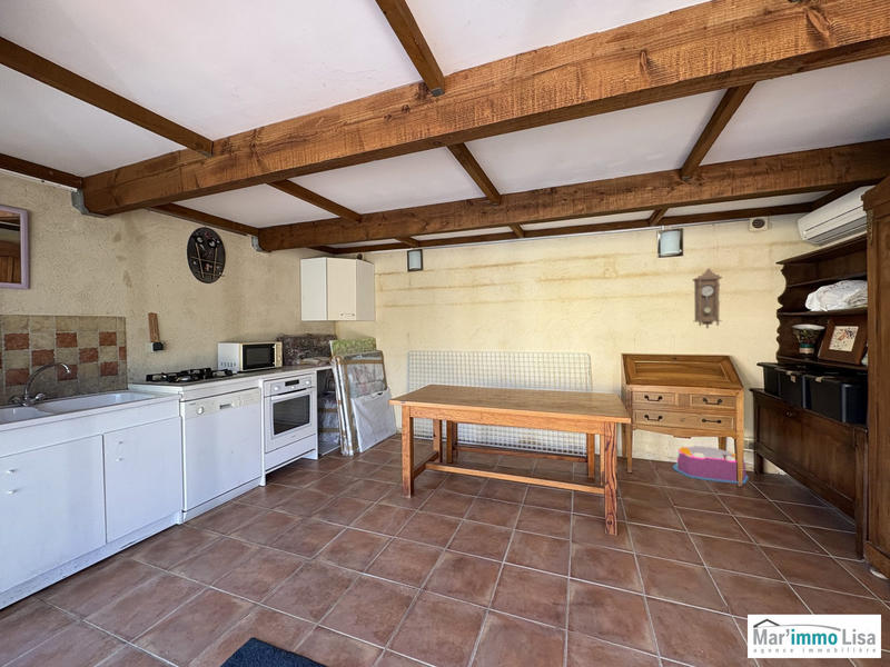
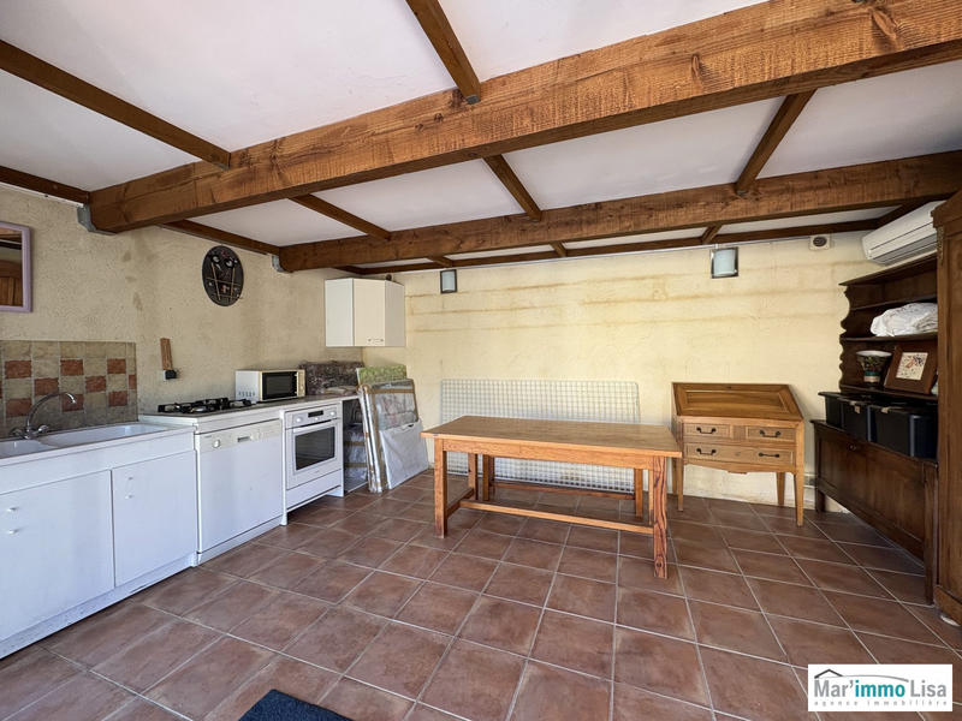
- pendulum clock [692,267,723,330]
- storage bin [672,440,750,485]
